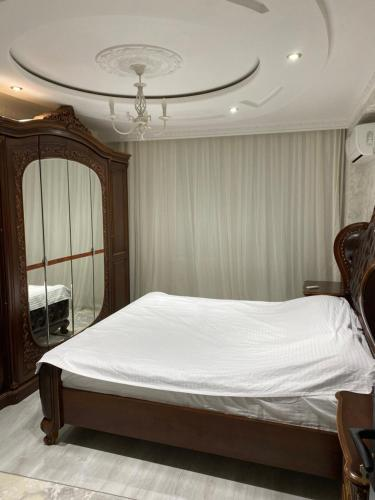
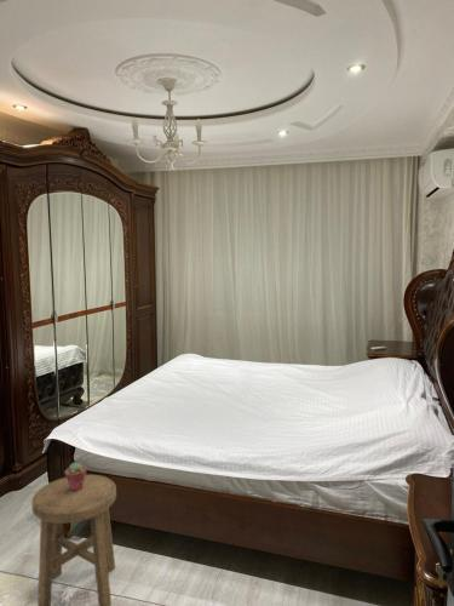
+ stool [31,474,117,606]
+ potted succulent [63,461,87,491]
